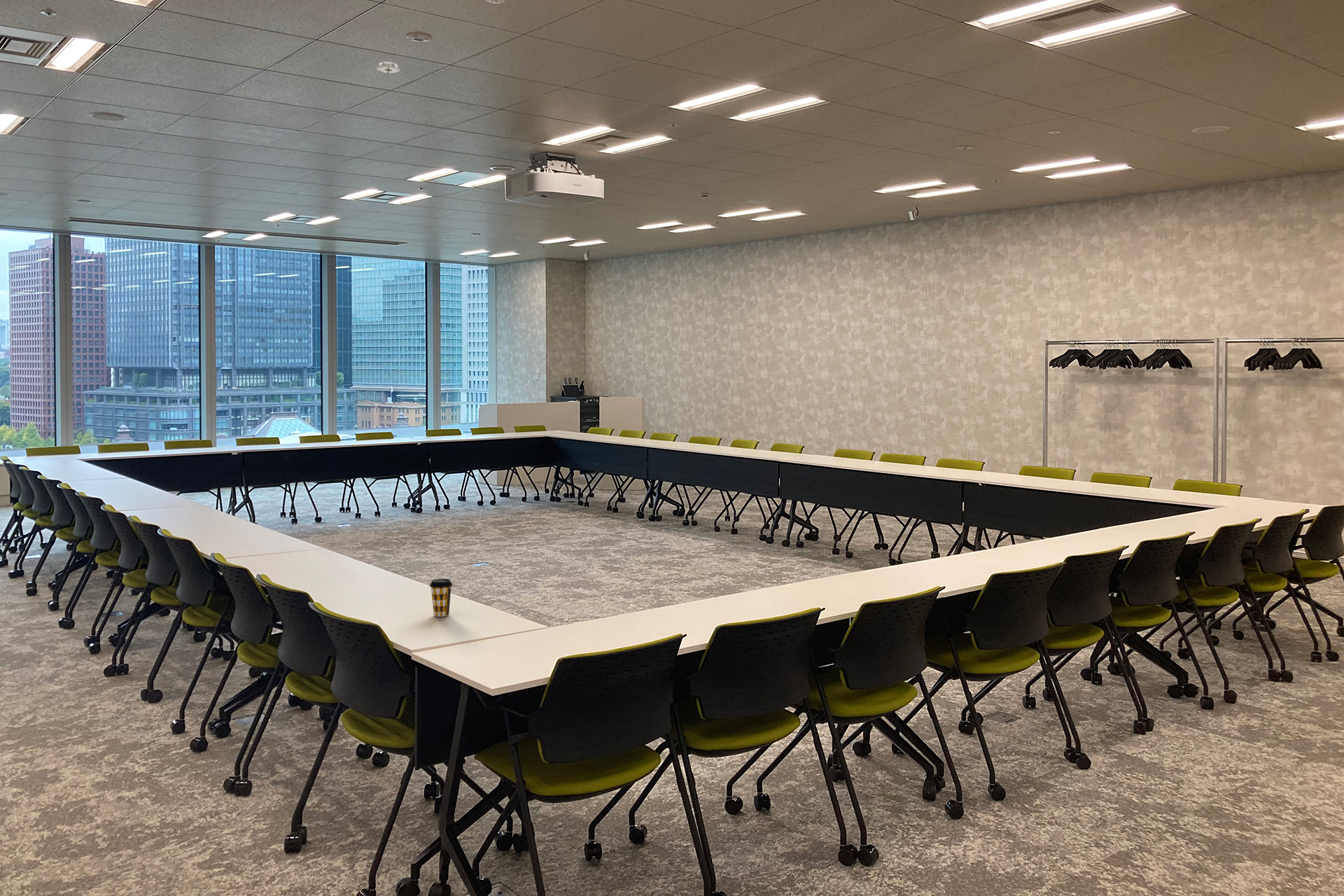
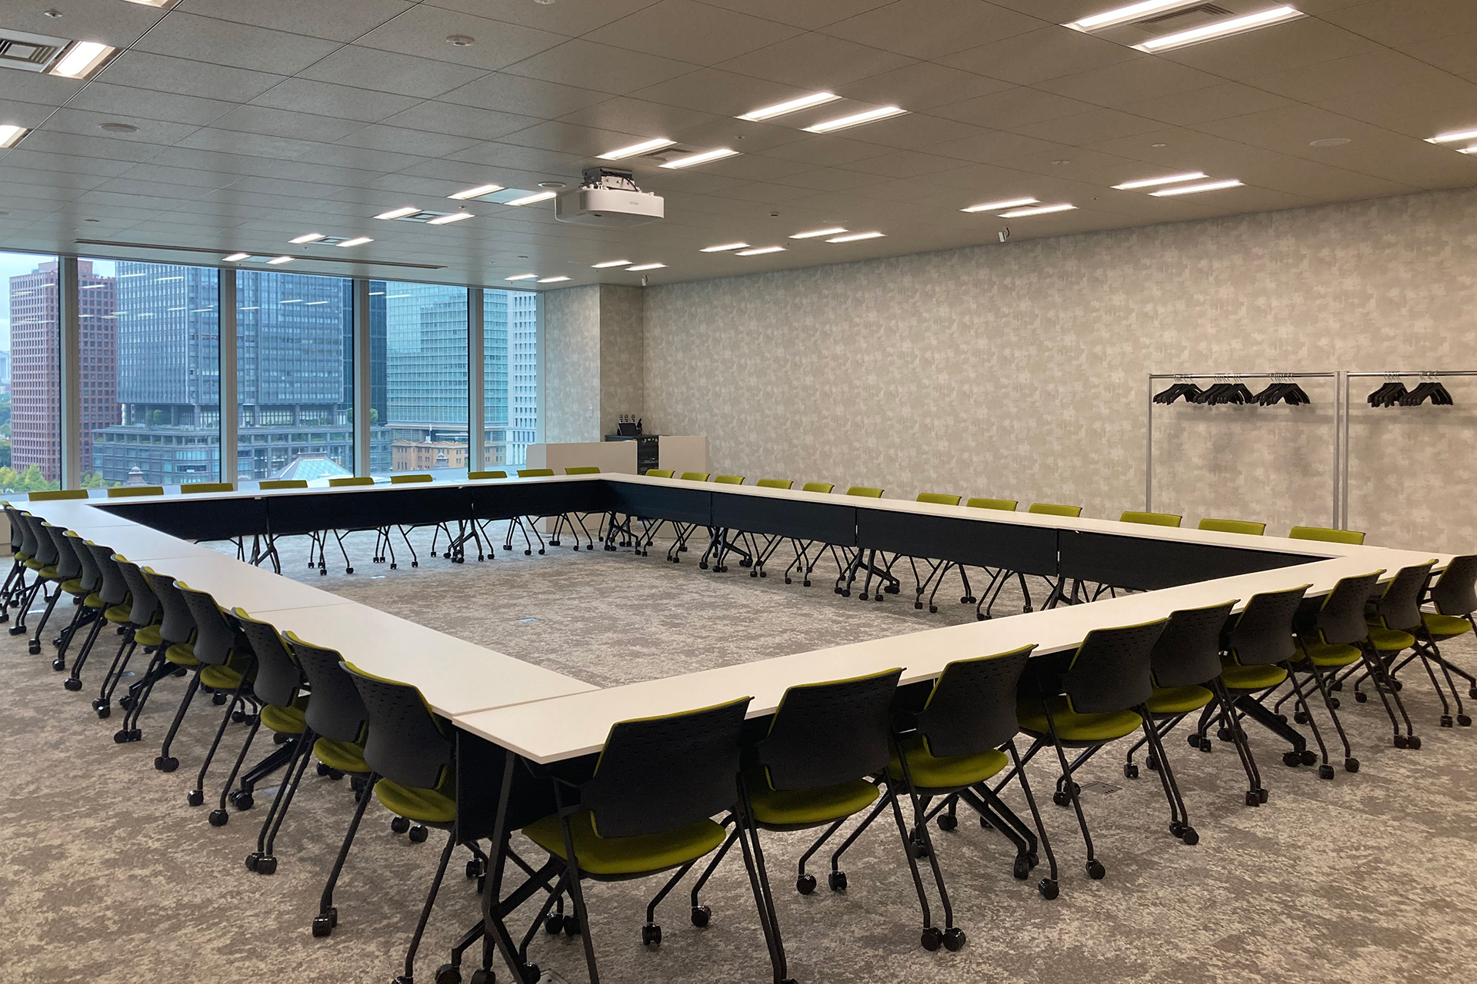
- coffee cup [429,578,454,617]
- smoke detector [375,61,400,74]
